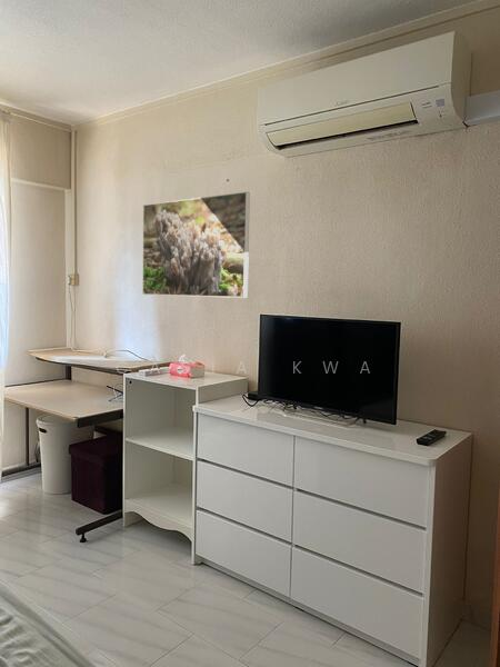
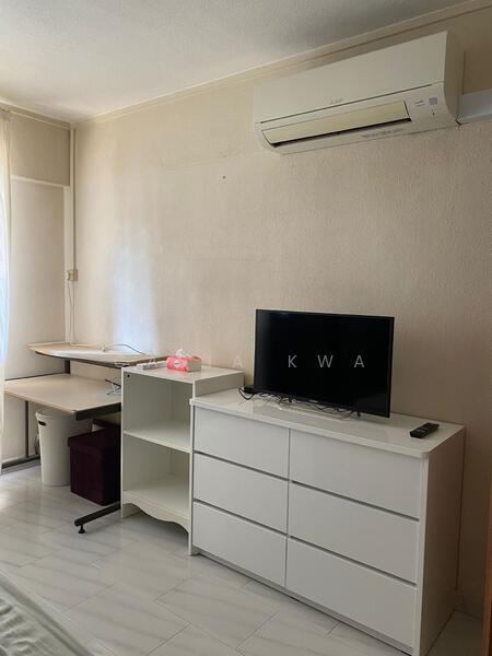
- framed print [141,191,251,299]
